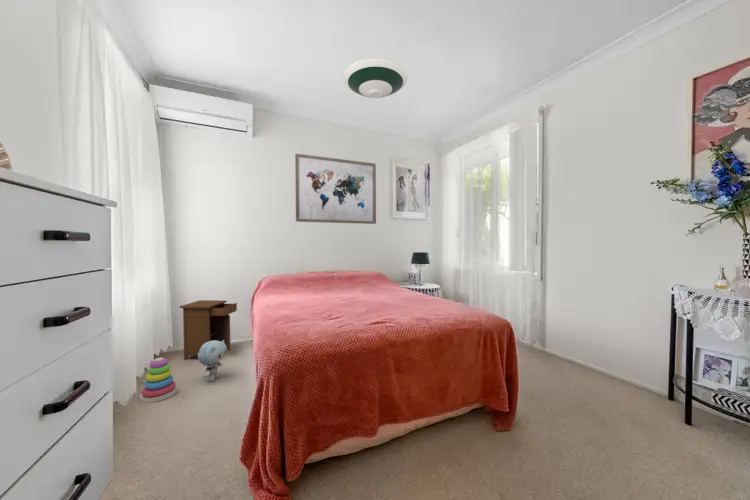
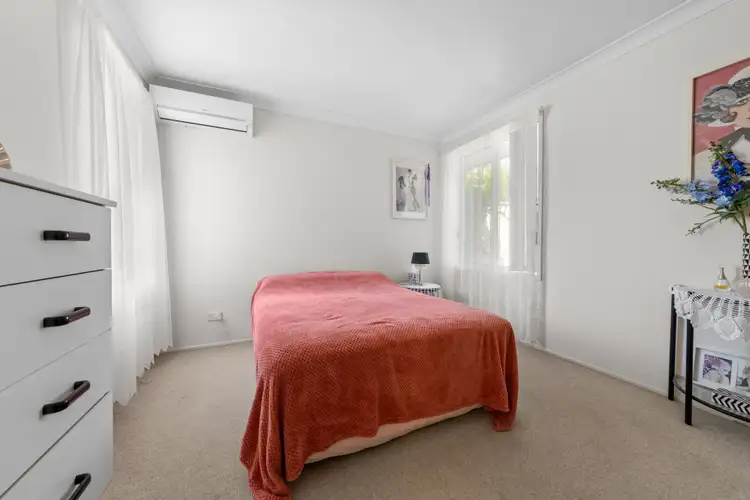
- nightstand [178,299,238,361]
- plush toy [197,340,228,382]
- wall art [294,153,377,225]
- stacking toy [139,357,179,404]
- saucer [342,57,409,99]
